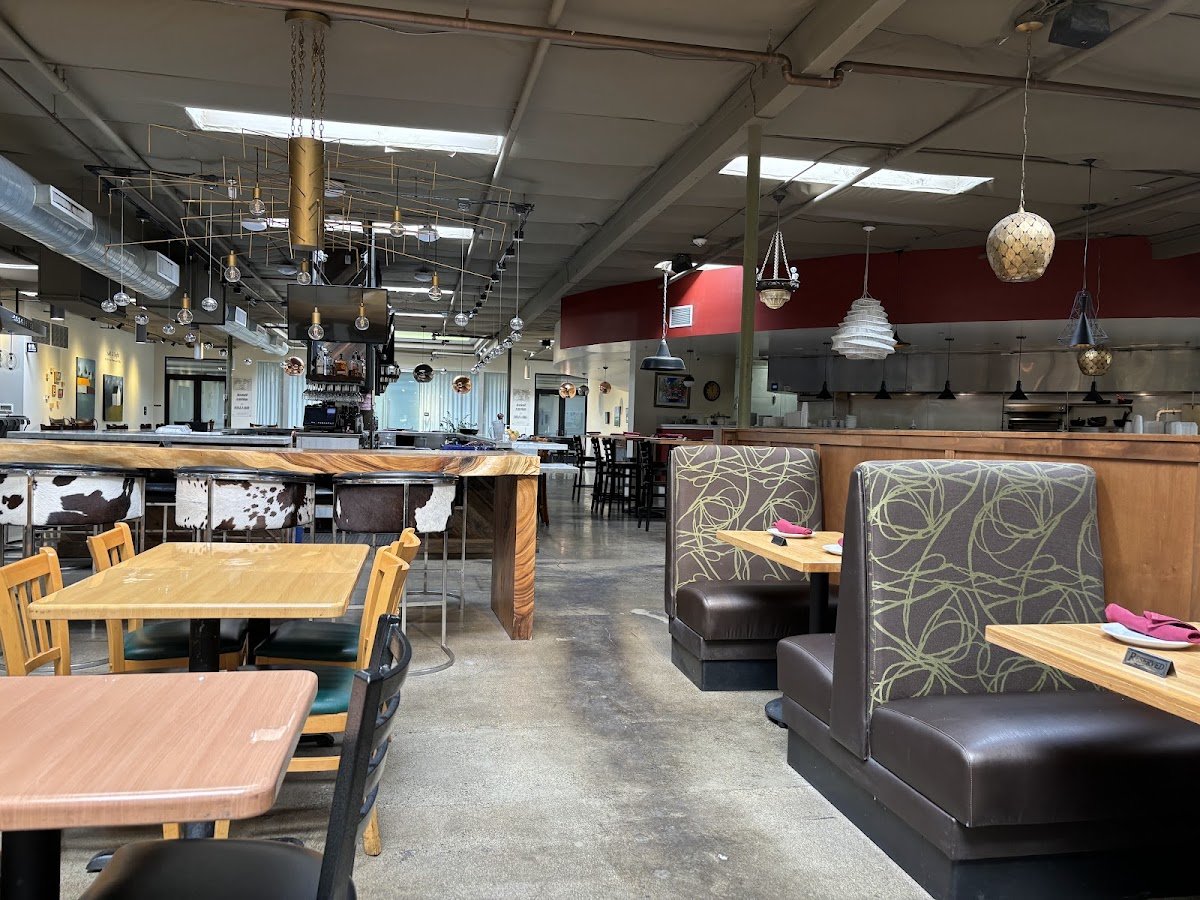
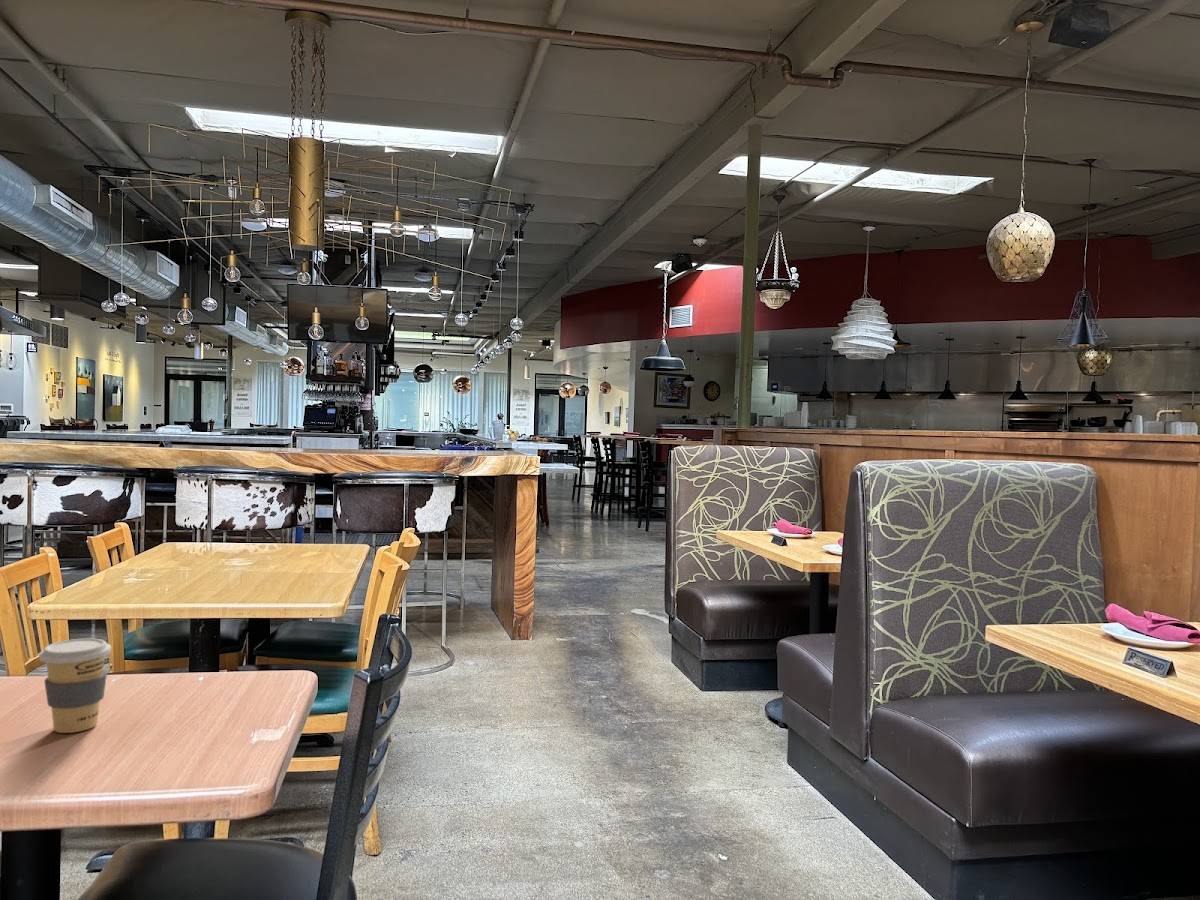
+ coffee cup [38,637,112,734]
